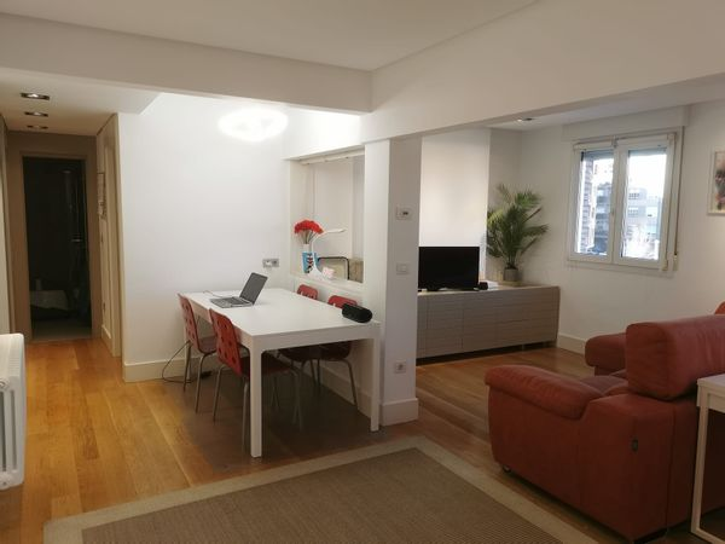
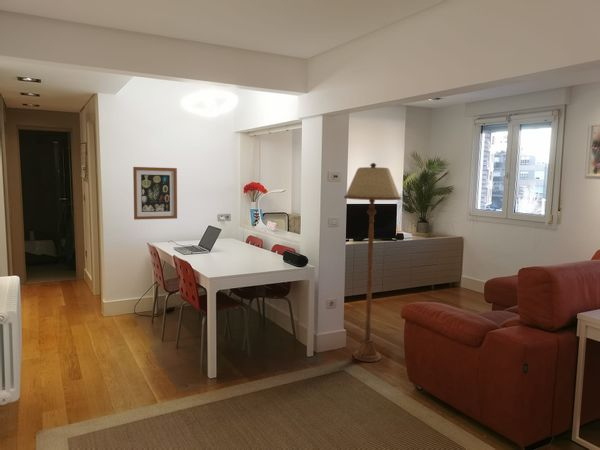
+ floor lamp [343,162,402,363]
+ wall art [132,166,178,221]
